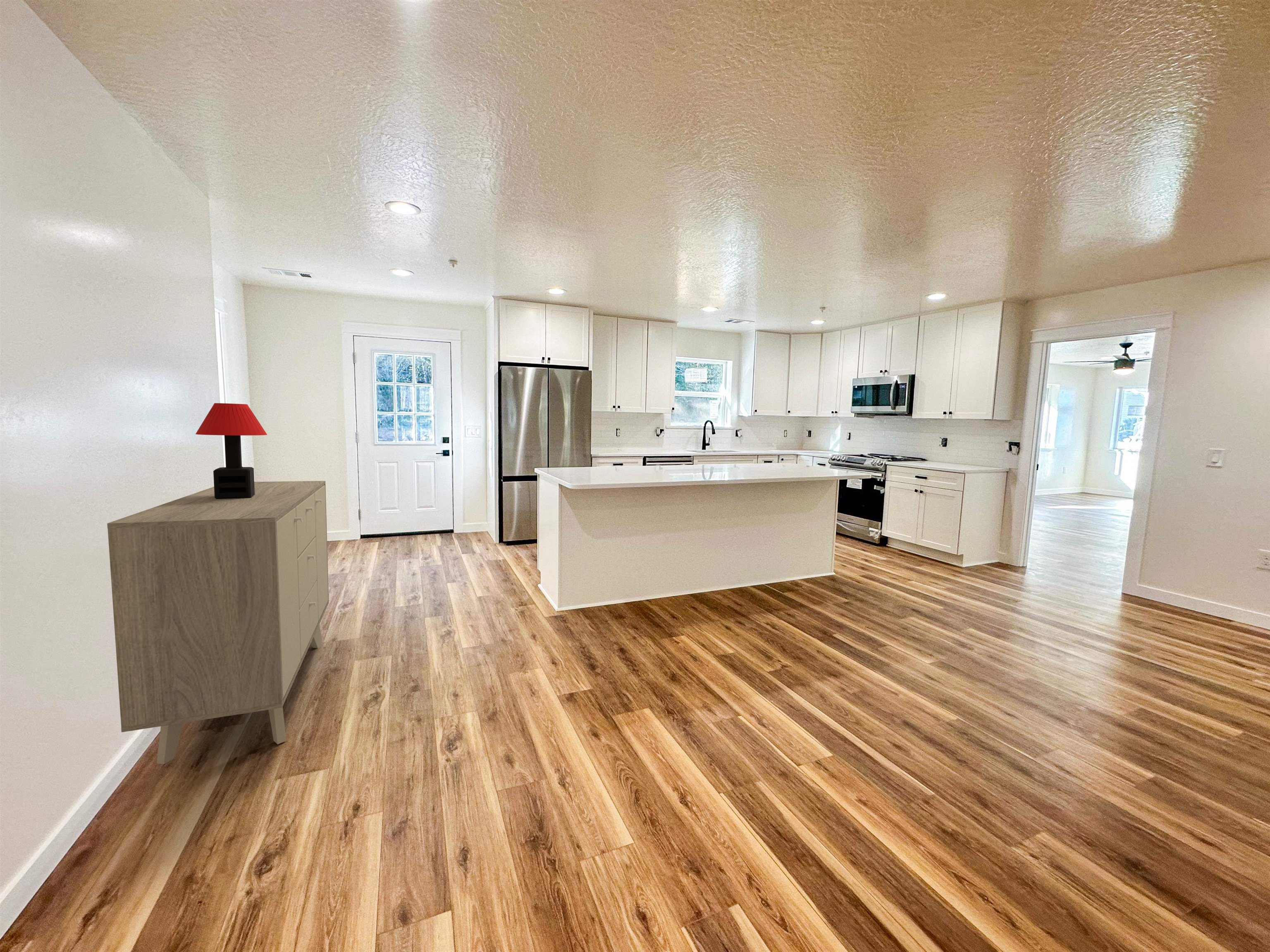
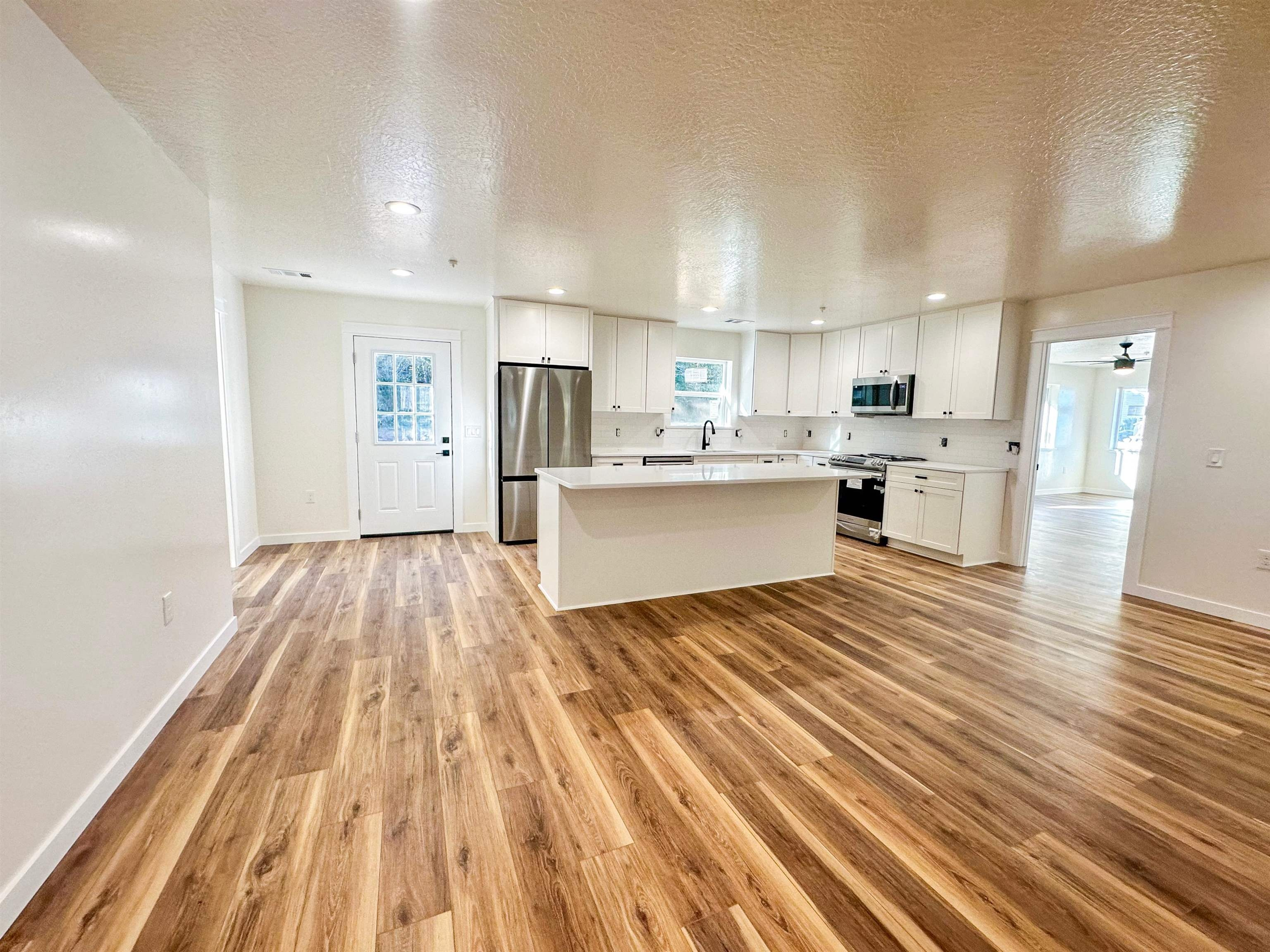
- sideboard [107,481,329,765]
- table lamp [195,403,267,499]
